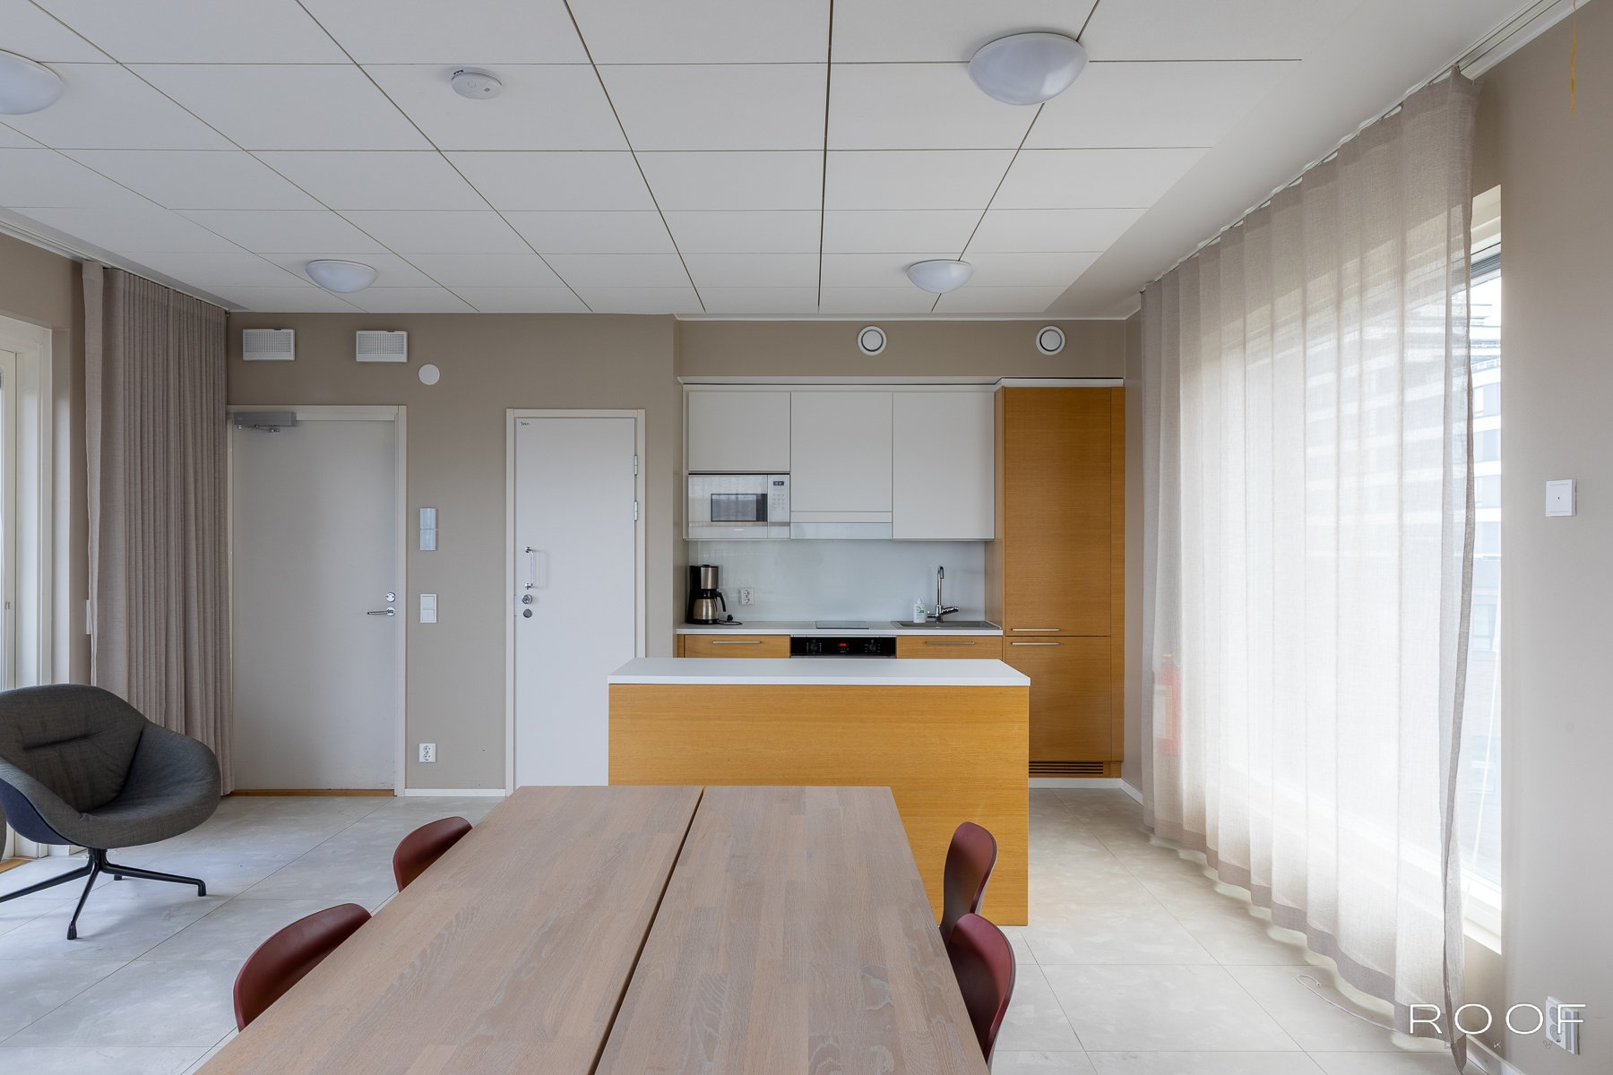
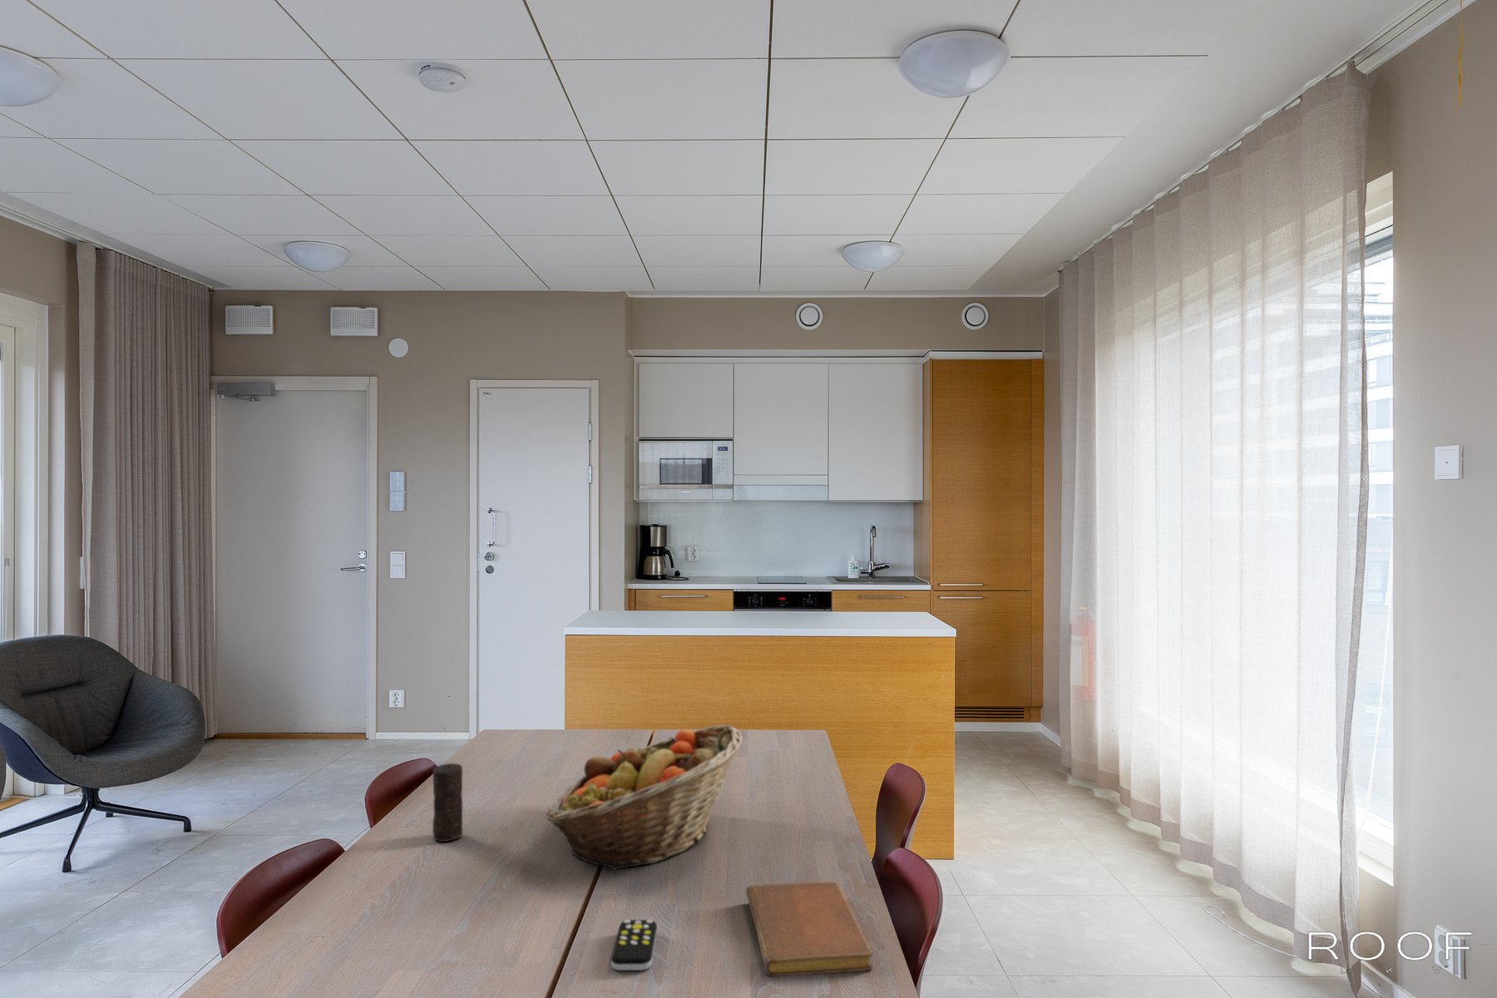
+ fruit basket [545,724,743,871]
+ candle [432,763,463,842]
+ notebook [745,881,874,977]
+ remote control [610,918,658,971]
